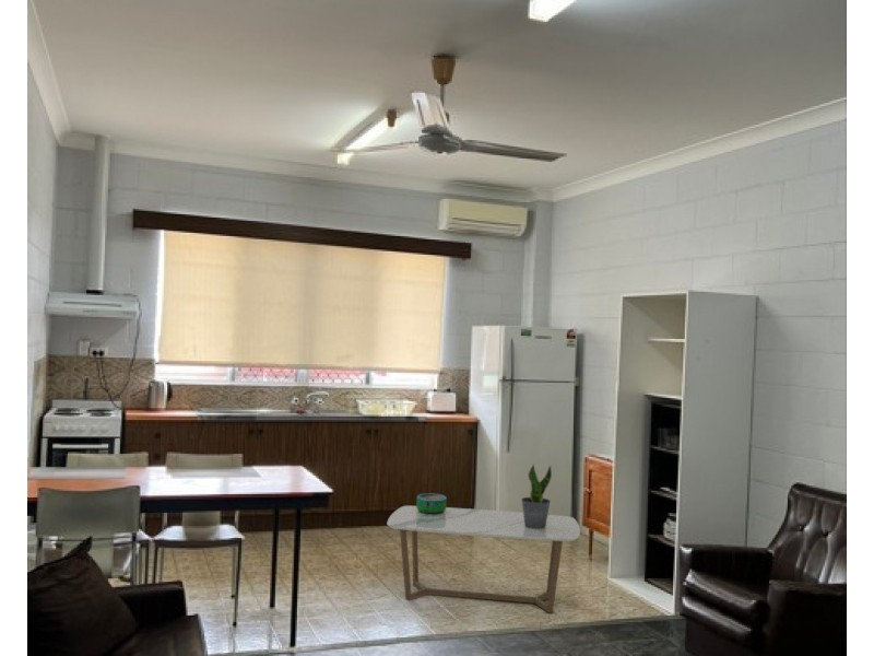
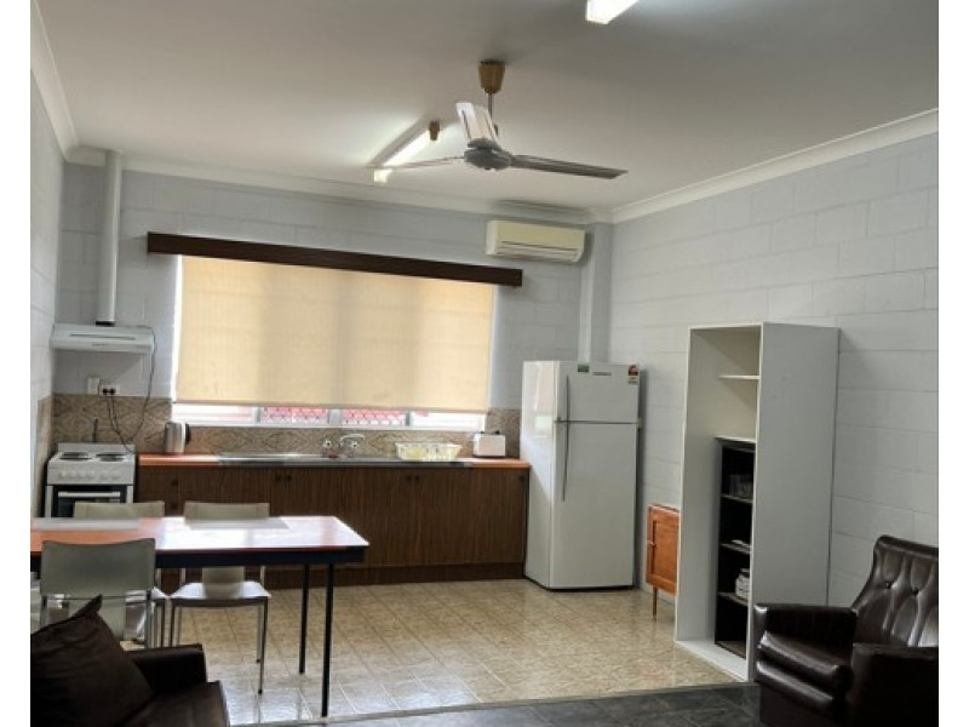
- decorative bowl [415,492,448,514]
- potted plant [520,464,553,529]
- coffee table [386,505,581,614]
